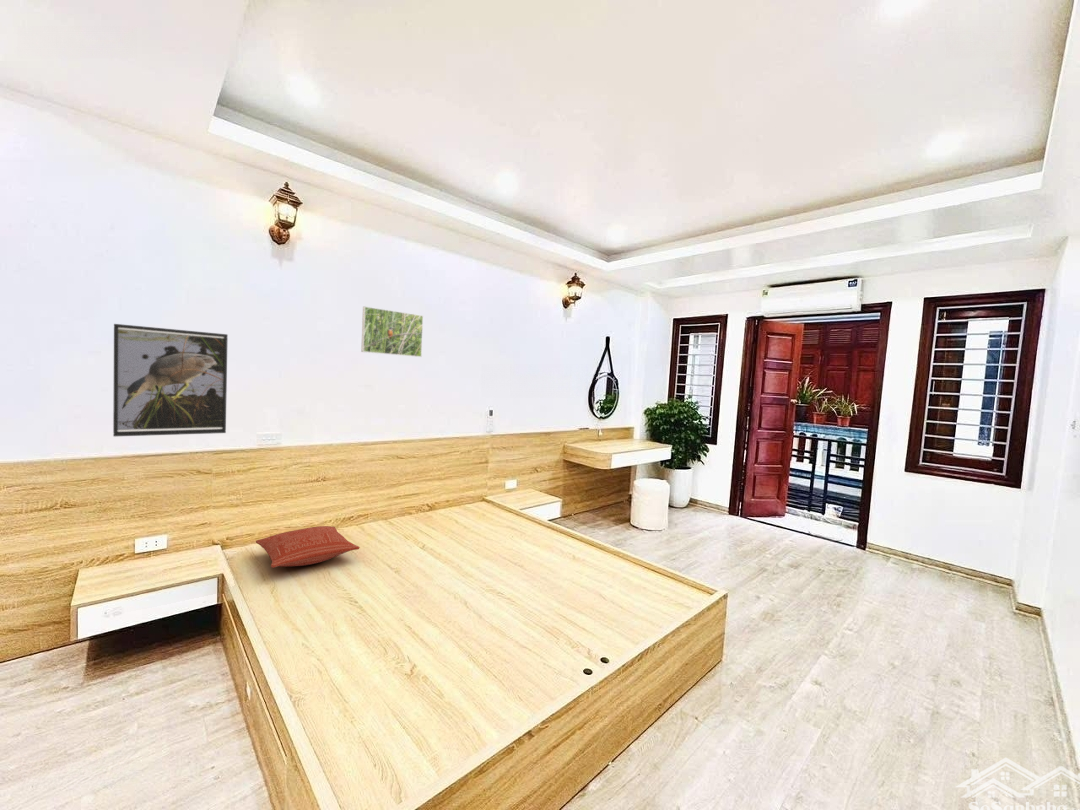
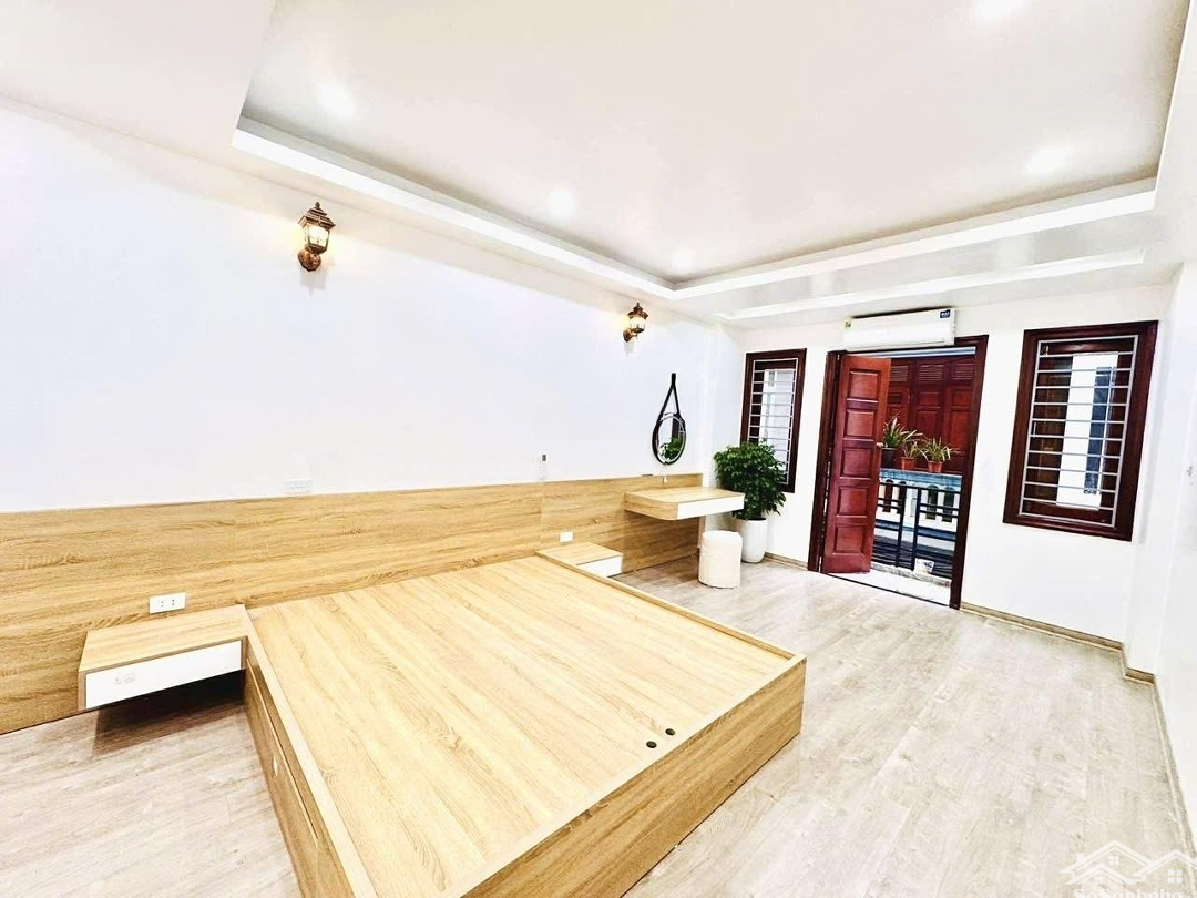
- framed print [112,323,229,438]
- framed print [360,305,424,358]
- pillow [255,525,361,569]
